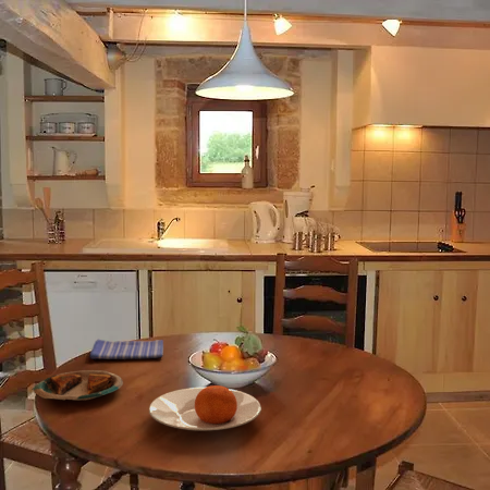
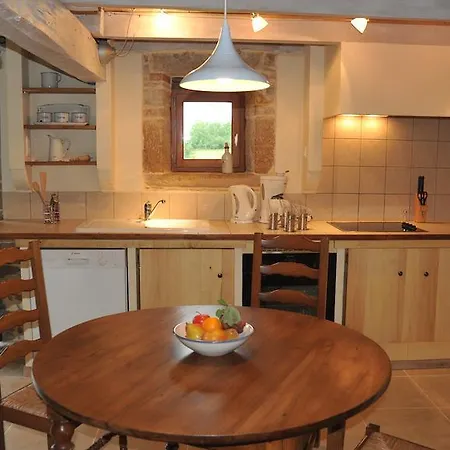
- plate [30,369,124,402]
- dish towel [88,338,164,360]
- plate [148,384,262,431]
